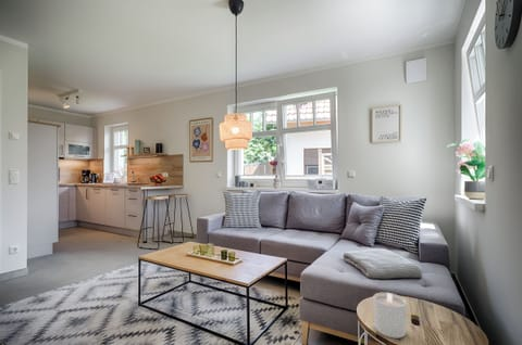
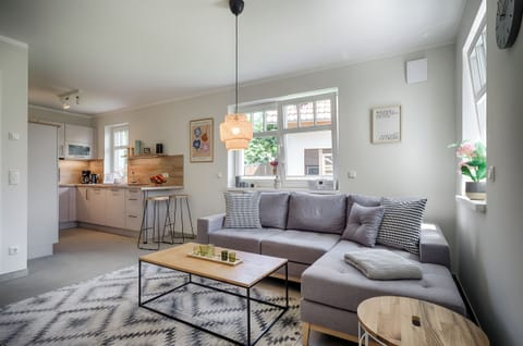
- candle [372,292,408,340]
